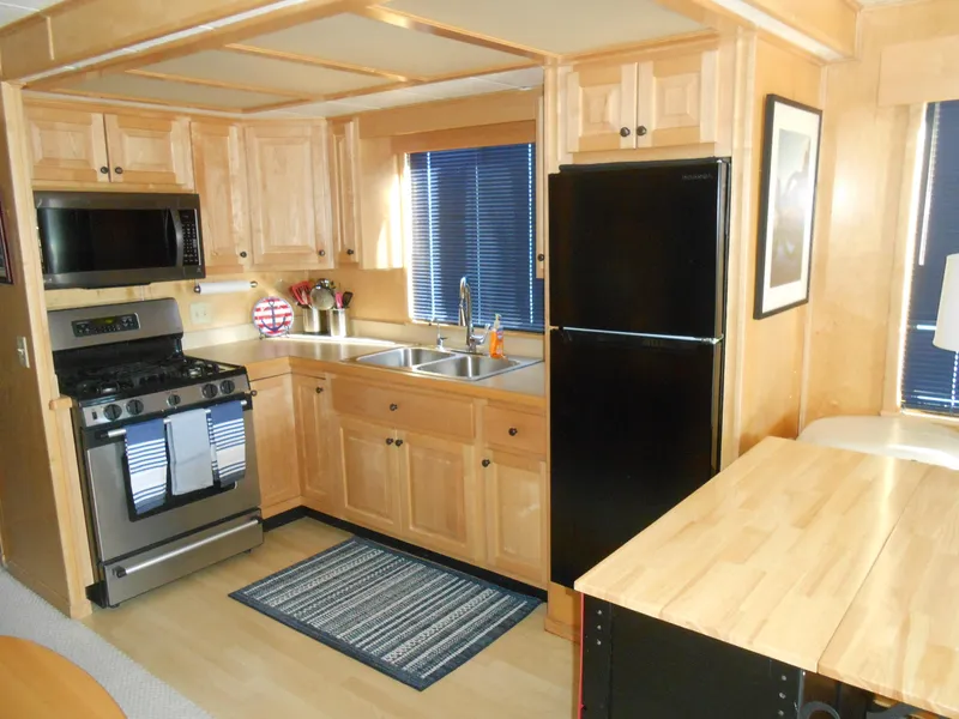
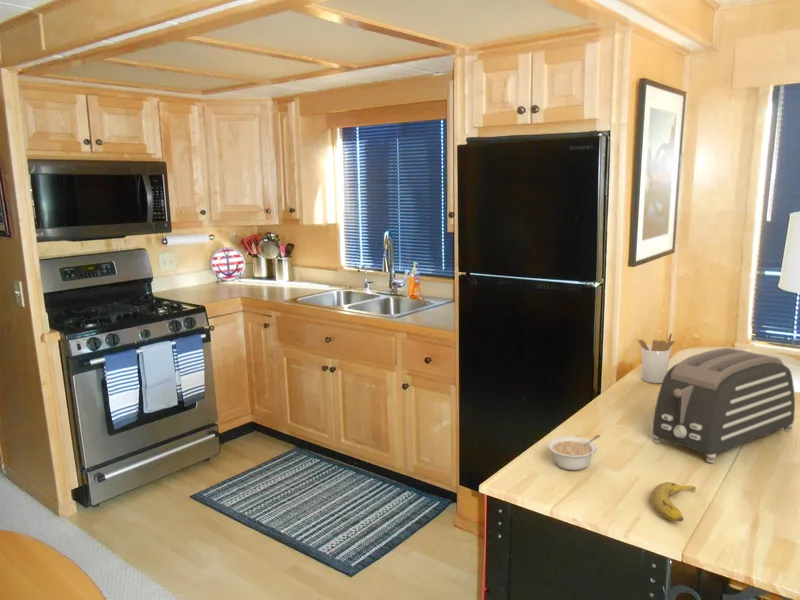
+ legume [547,434,601,471]
+ fruit [650,481,697,523]
+ toaster [652,347,796,464]
+ utensil holder [637,332,676,384]
